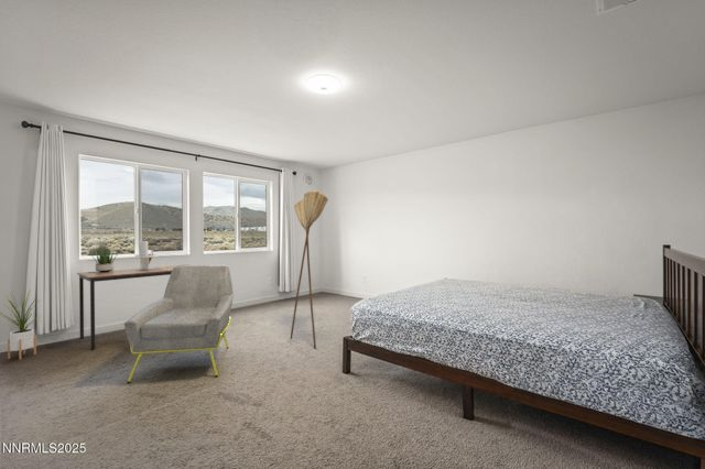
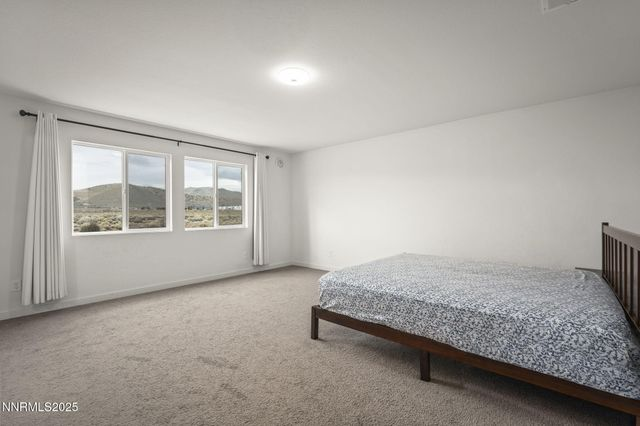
- house plant [0,287,43,361]
- desk [76,264,189,351]
- potted plant [91,246,122,272]
- letter holder [132,240,163,271]
- armchair [123,264,235,384]
- floor lamp [289,189,329,349]
